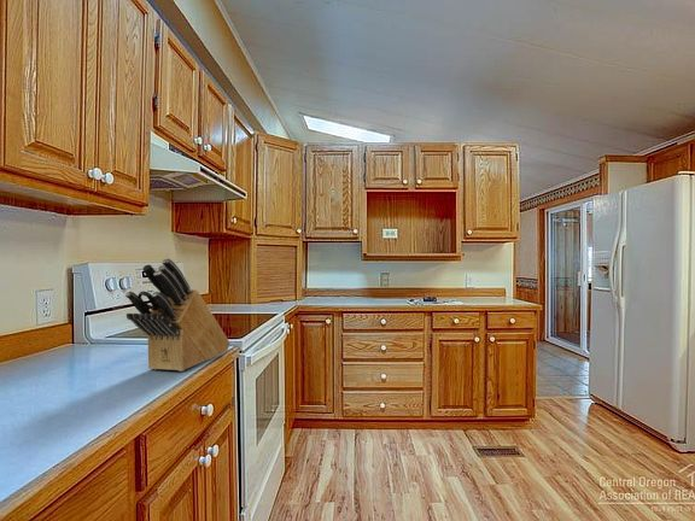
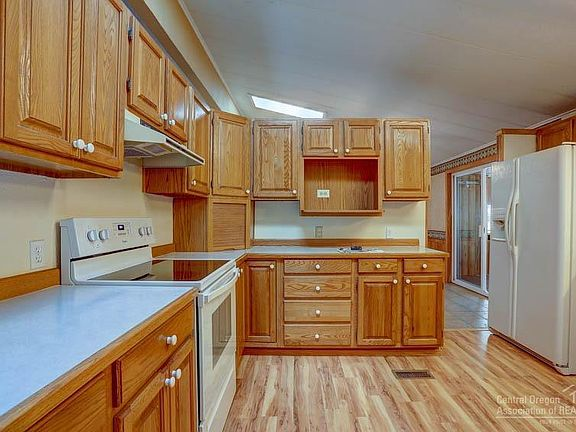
- knife block [124,257,230,373]
